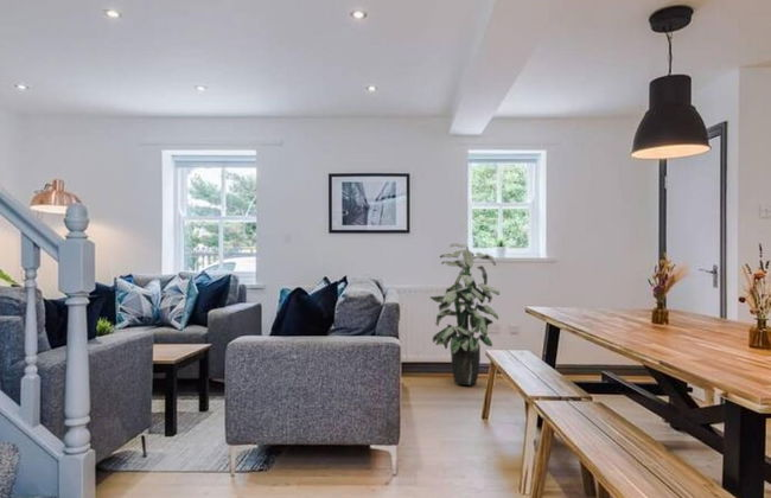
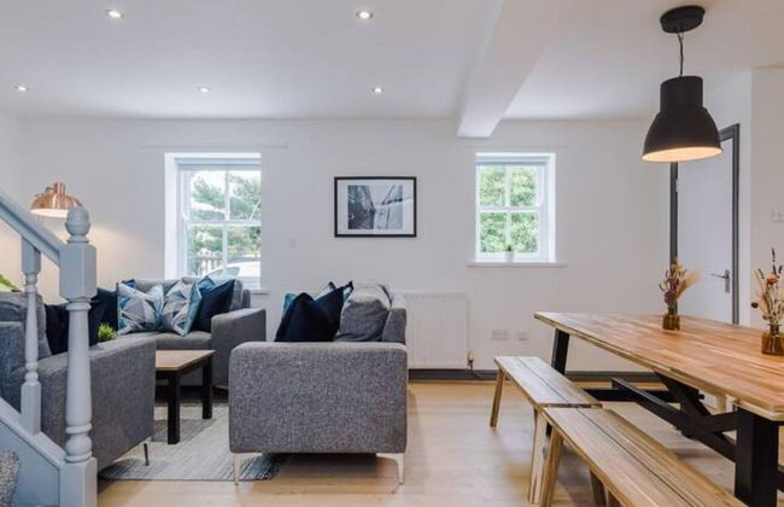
- indoor plant [429,242,501,387]
